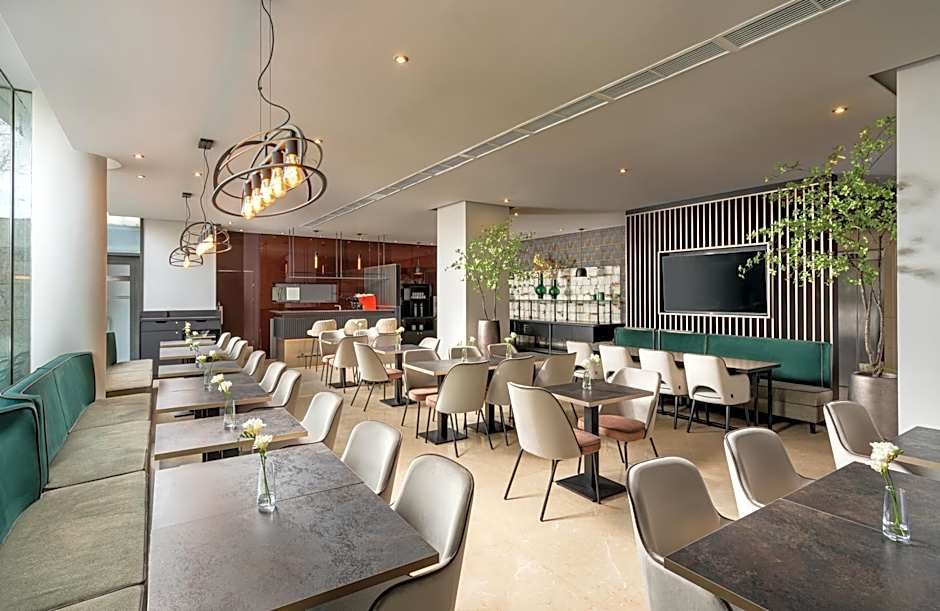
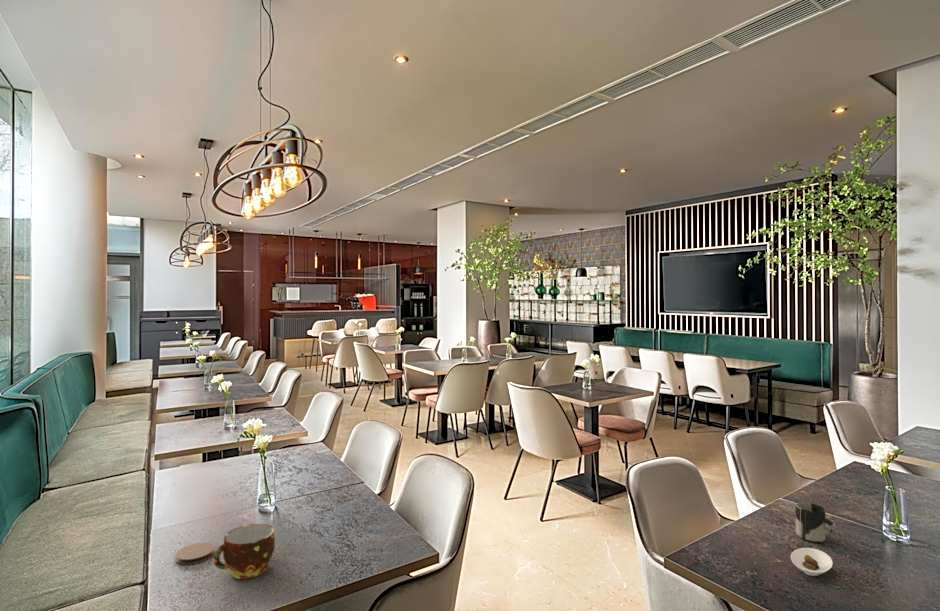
+ cup [213,523,276,580]
+ cup [795,501,837,544]
+ saucer [790,547,834,577]
+ coaster [174,542,216,565]
